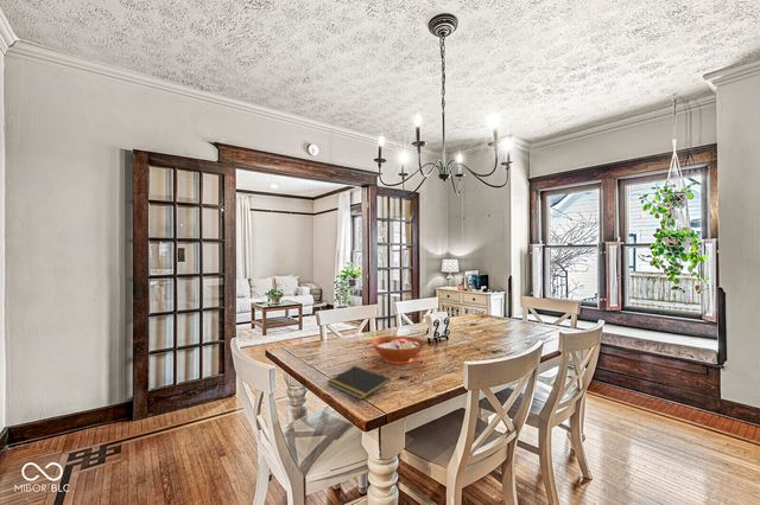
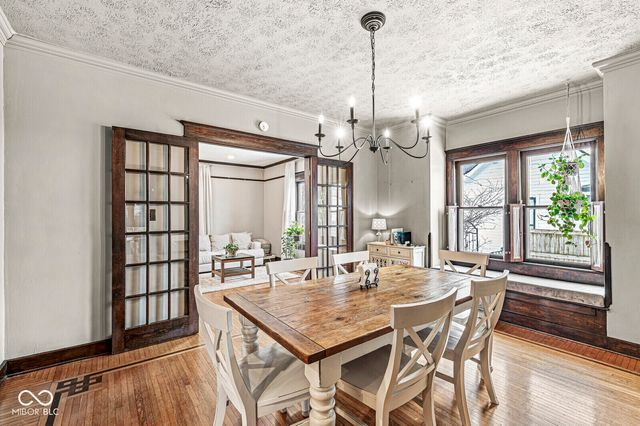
- decorative bowl [372,335,425,365]
- notepad [327,365,392,401]
